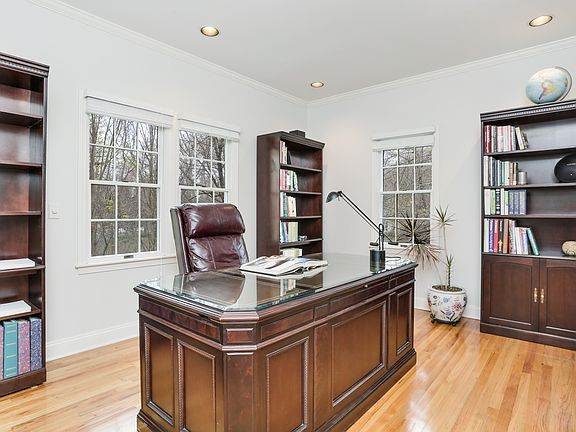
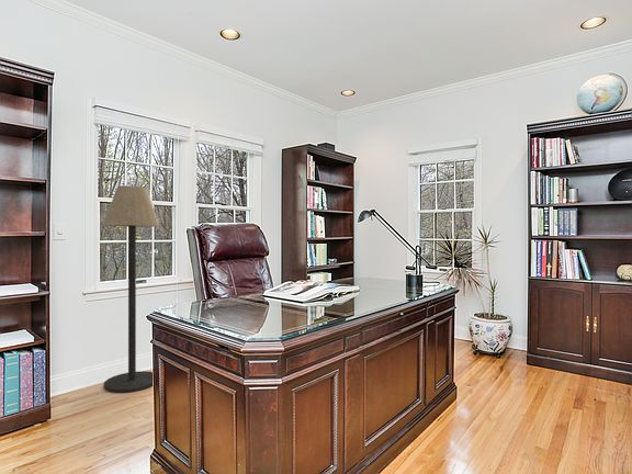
+ floor lamp [102,184,161,394]
